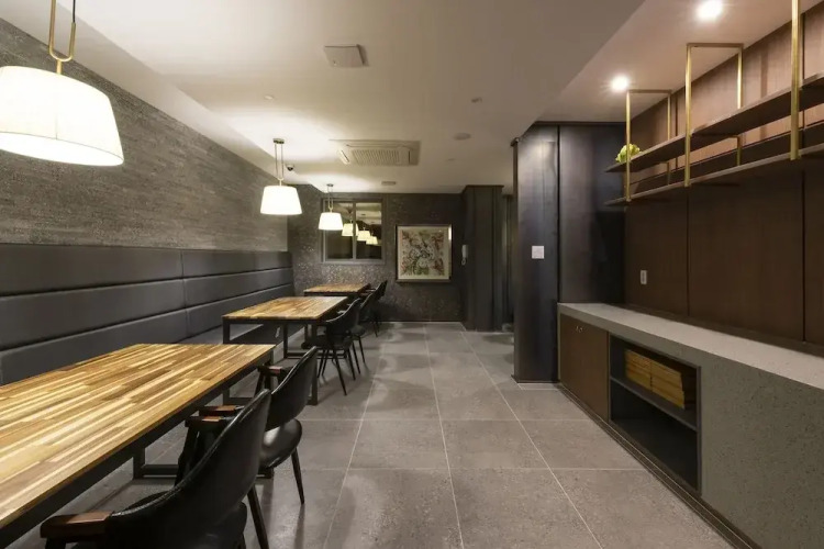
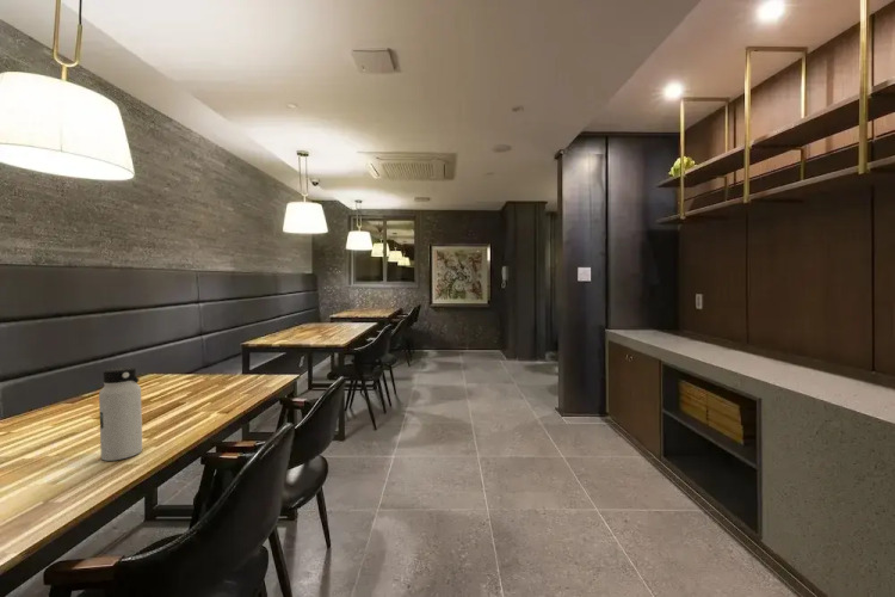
+ water bottle [98,365,143,462]
